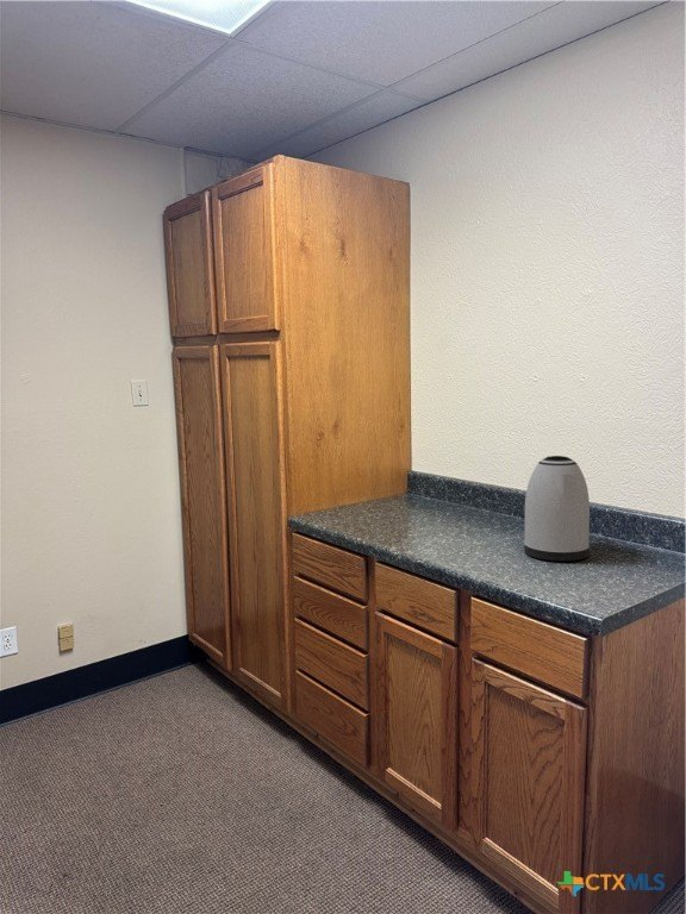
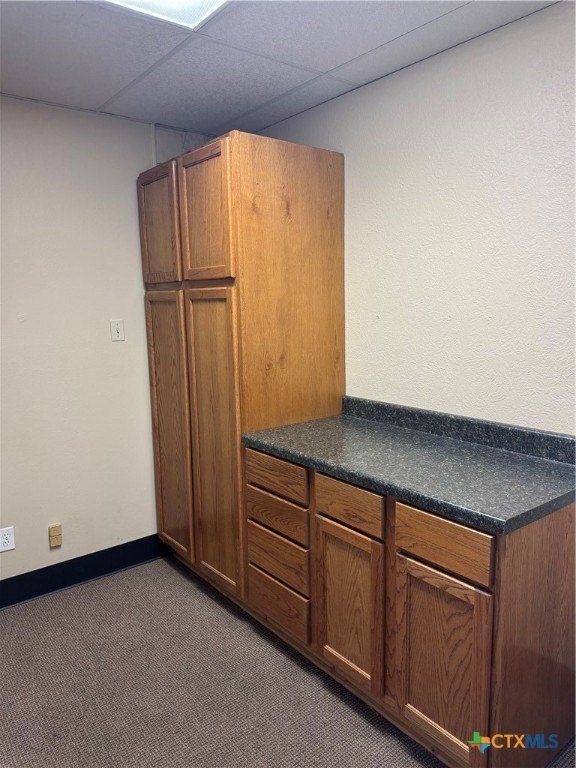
- kettle [523,455,591,562]
